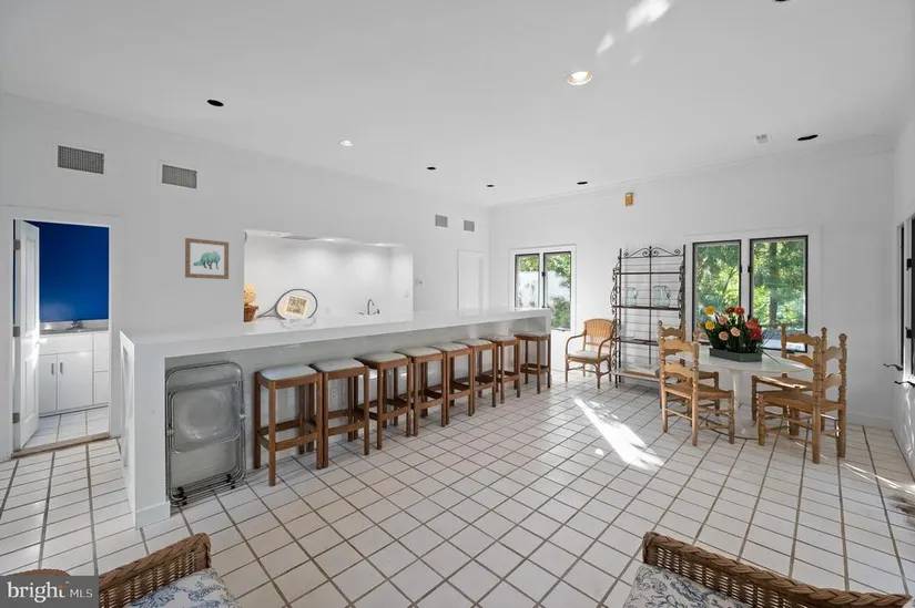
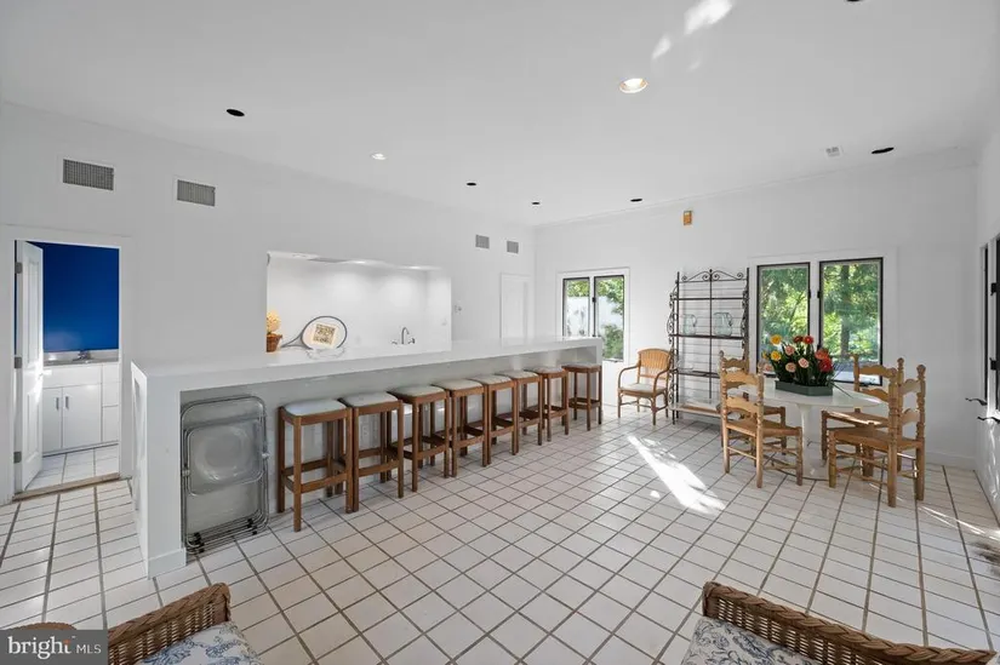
- wall art [184,237,230,280]
